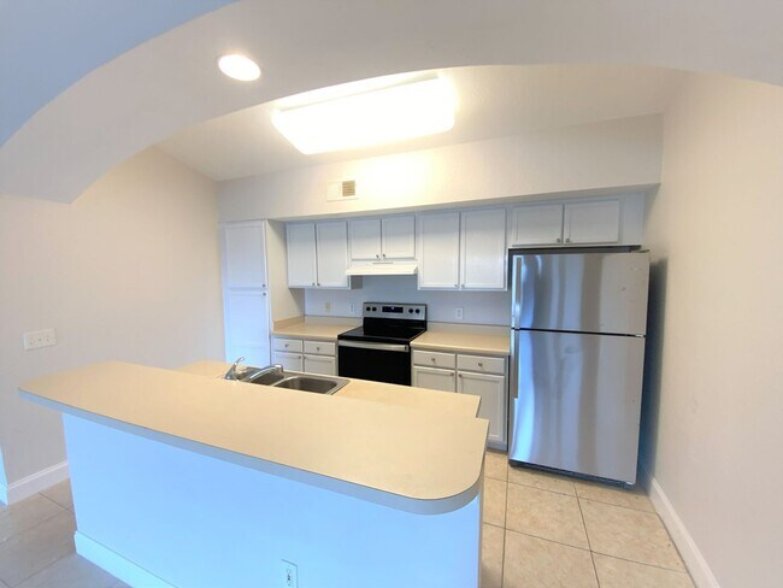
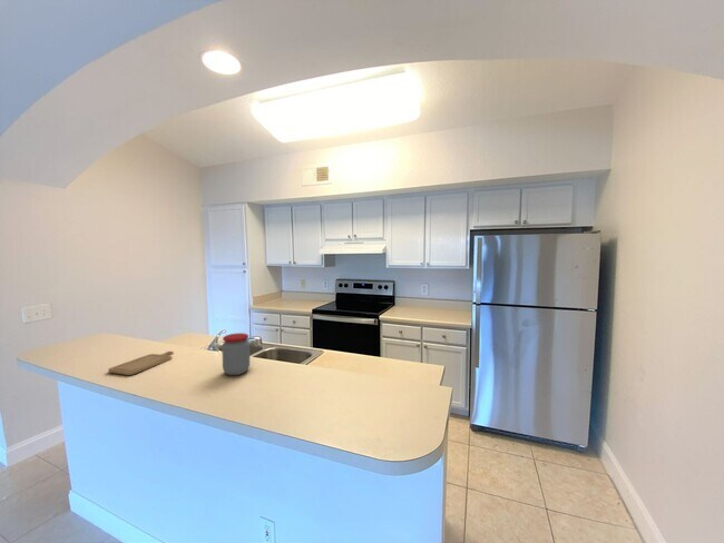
+ jar [221,332,251,376]
+ chopping board [107,351,175,376]
